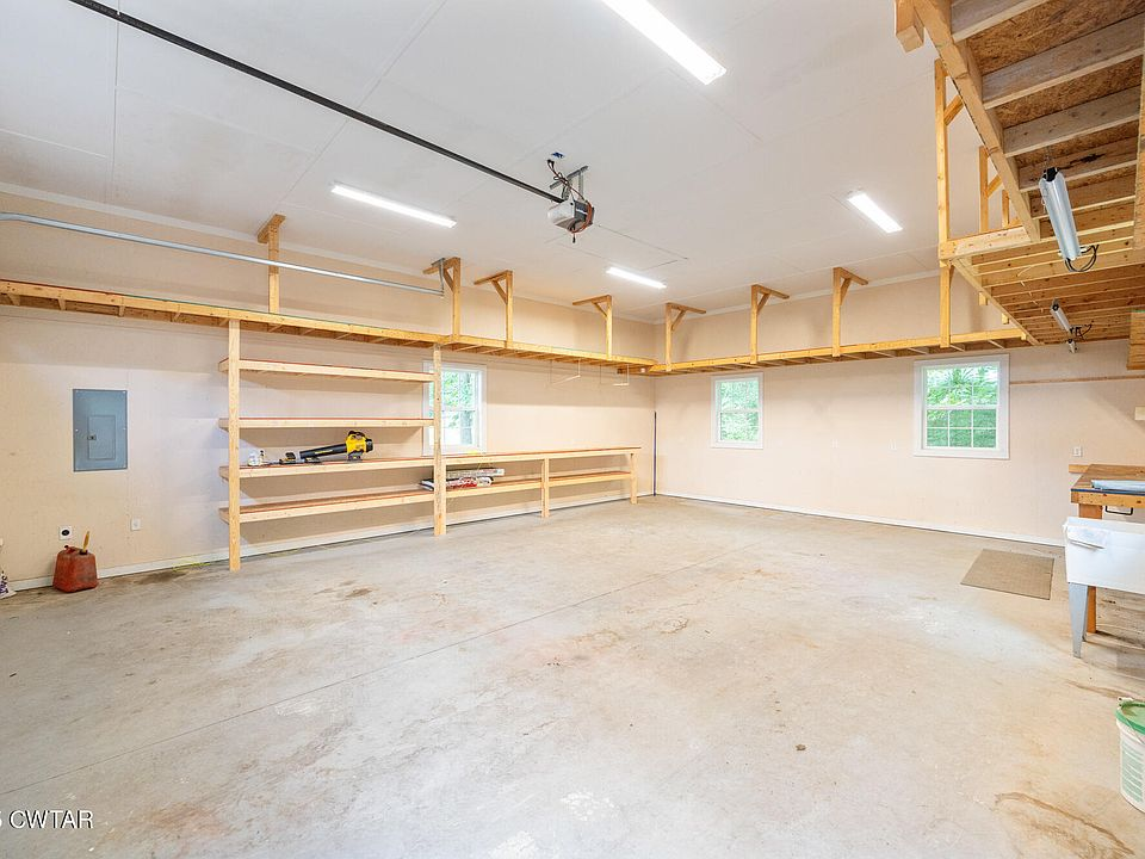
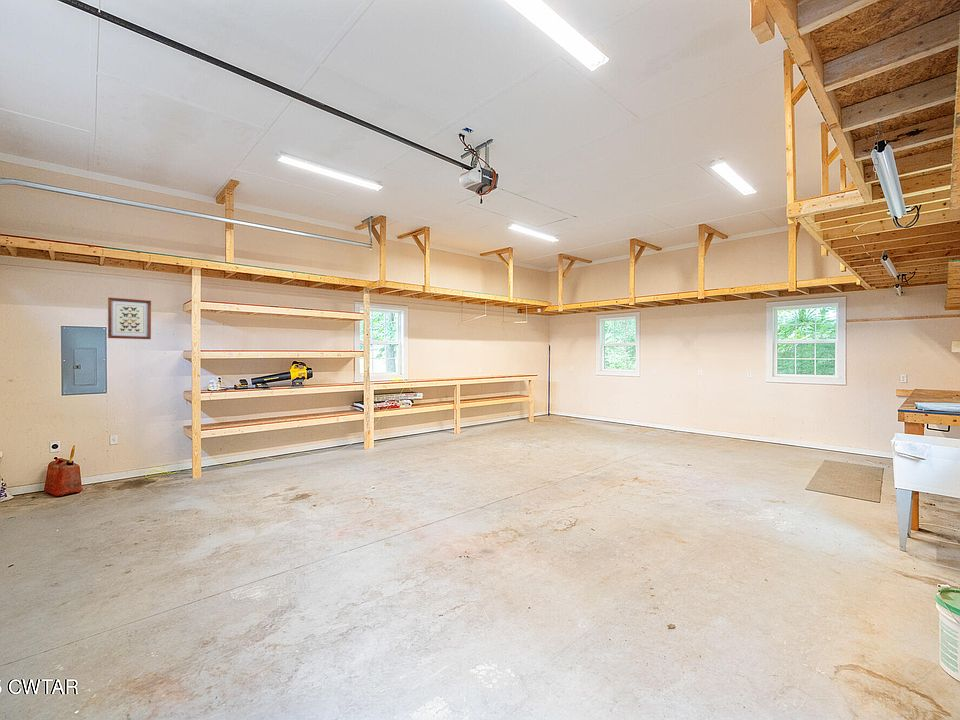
+ wall art [107,296,152,340]
